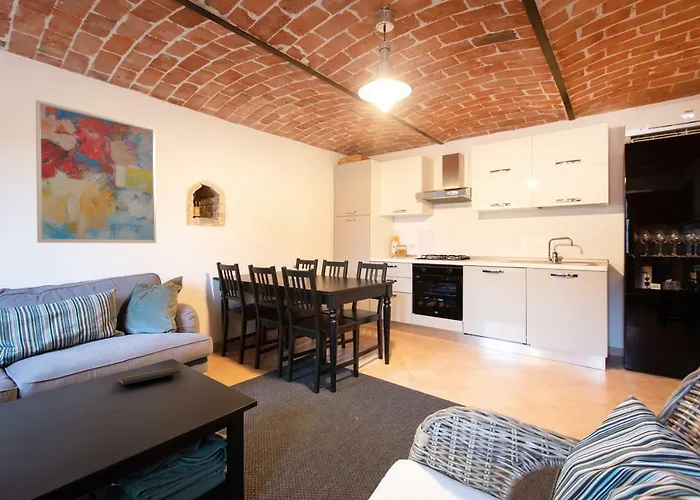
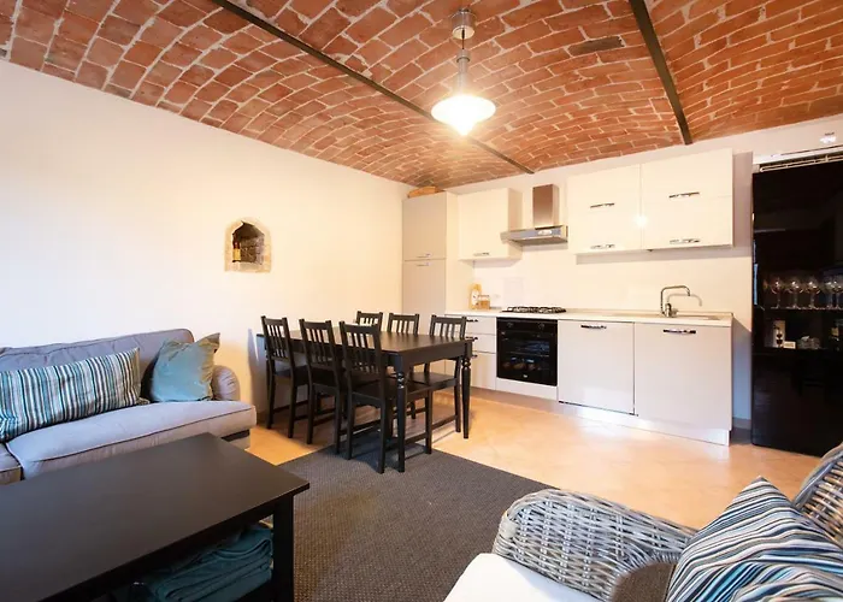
- notepad [118,367,182,386]
- wall art [35,99,157,244]
